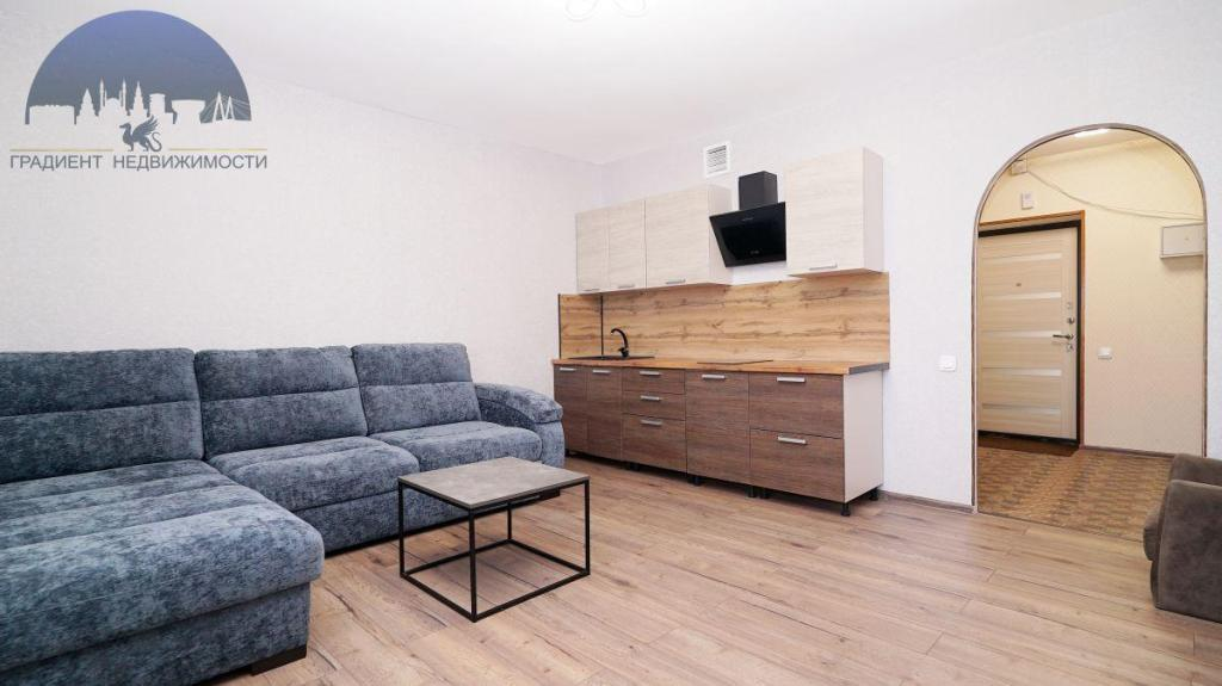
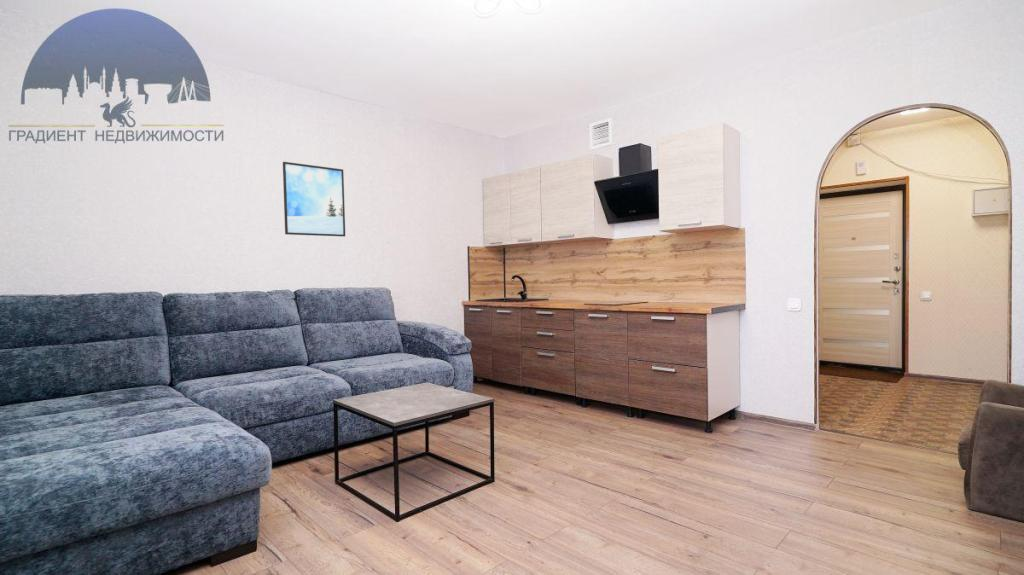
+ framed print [282,161,346,237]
